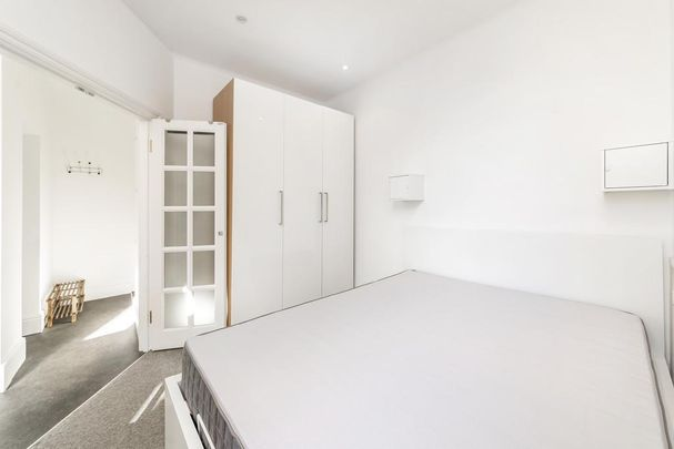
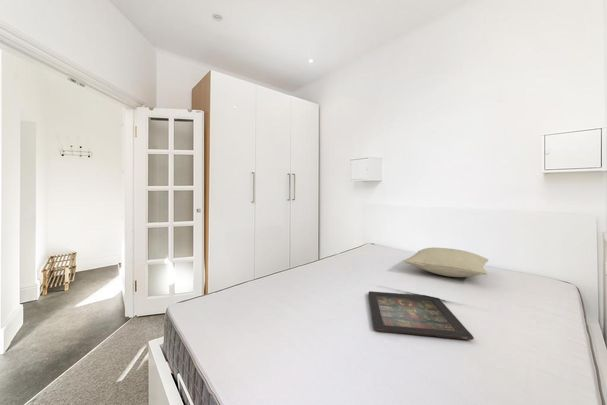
+ icon panel [368,290,475,341]
+ pillow [403,247,489,278]
